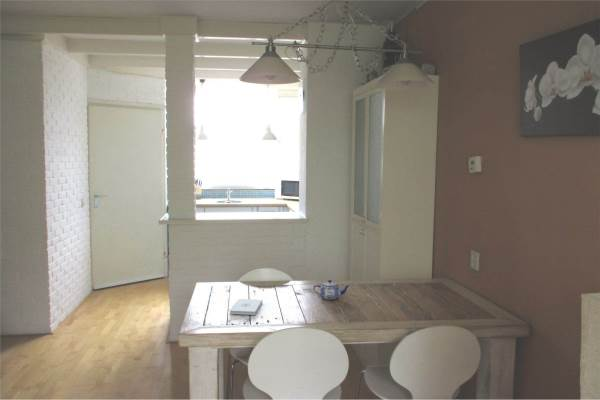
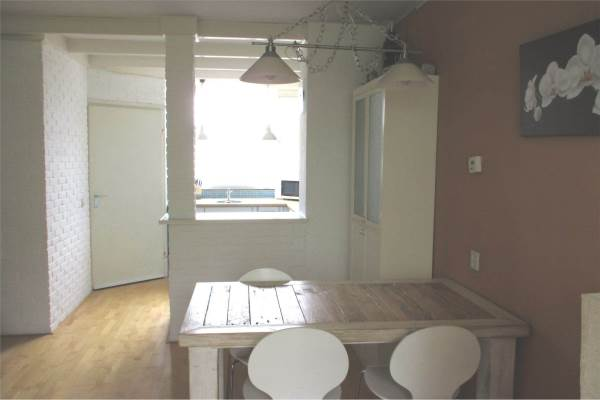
- teapot [312,279,351,301]
- notepad [229,298,263,316]
